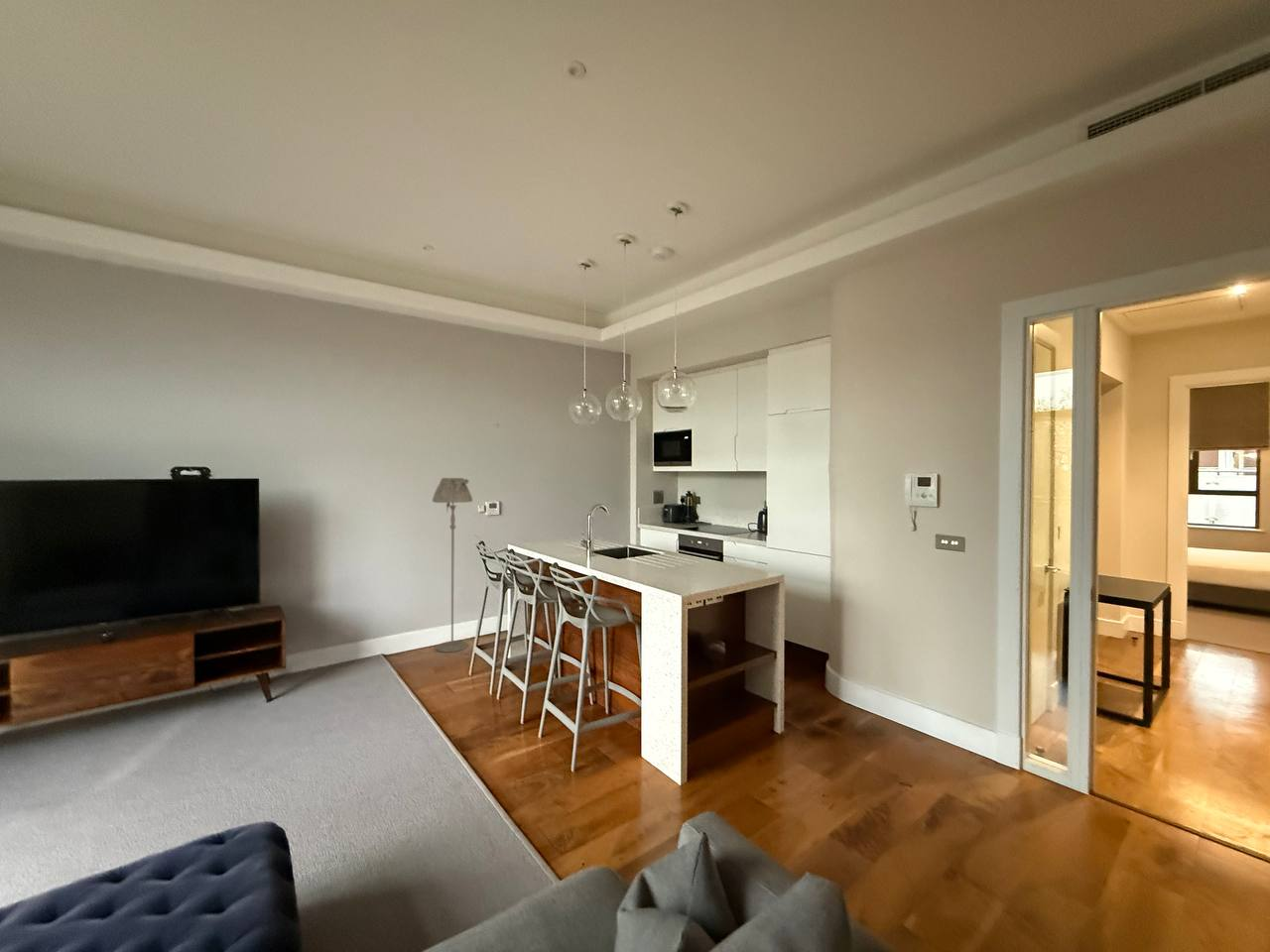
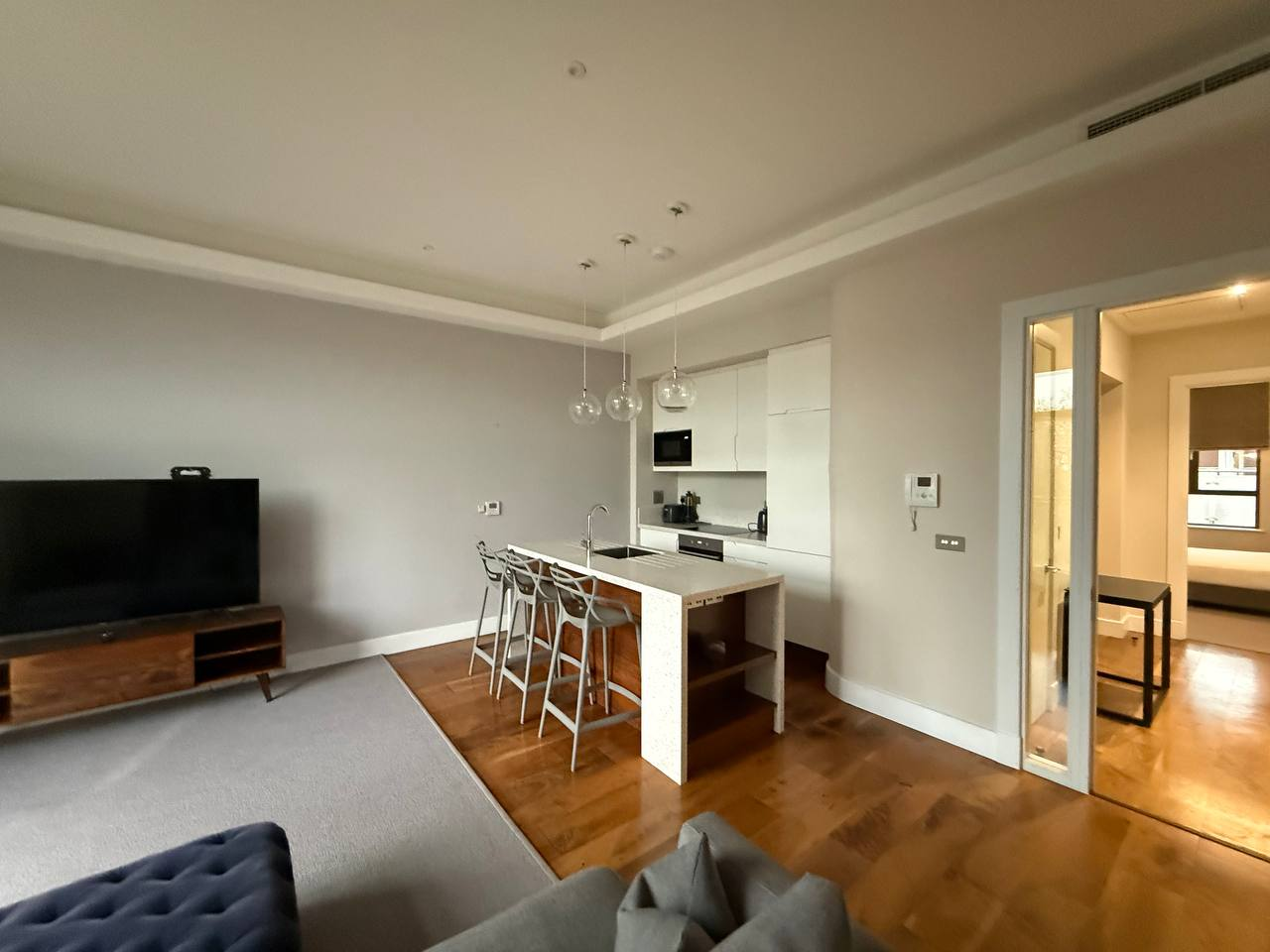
- floor lamp [432,477,473,654]
